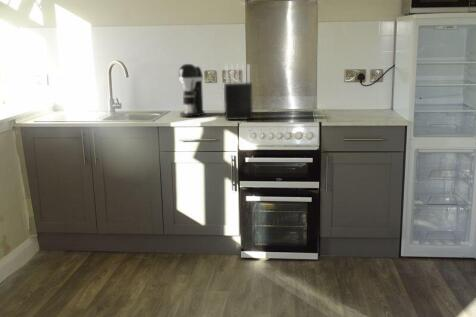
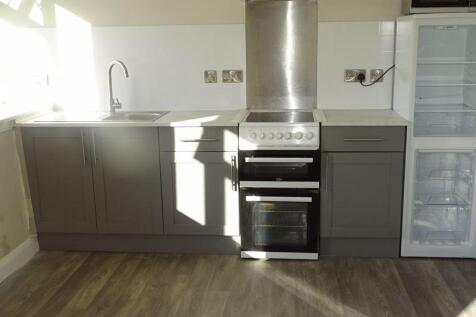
- coffee maker [178,63,206,118]
- knife block [223,63,254,121]
